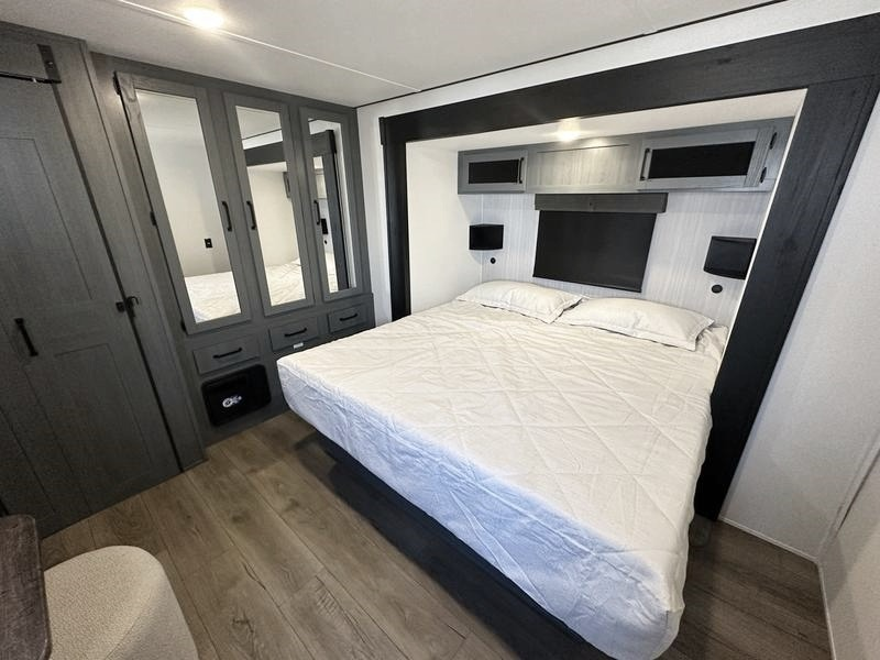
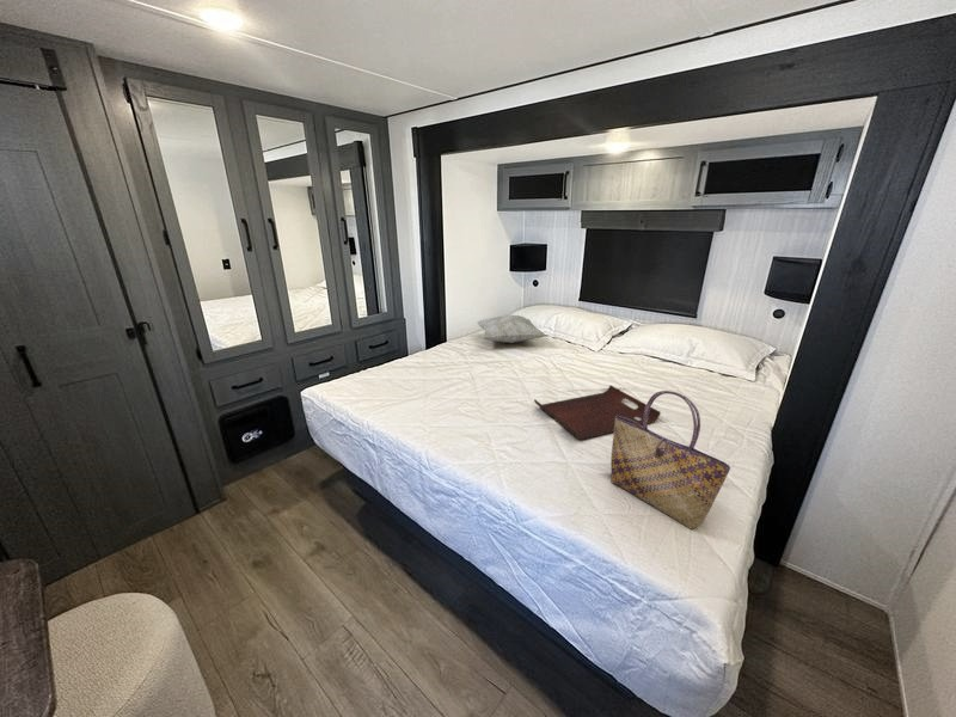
+ serving tray [533,385,662,441]
+ decorative pillow [476,313,547,344]
+ tote bag [609,390,731,531]
